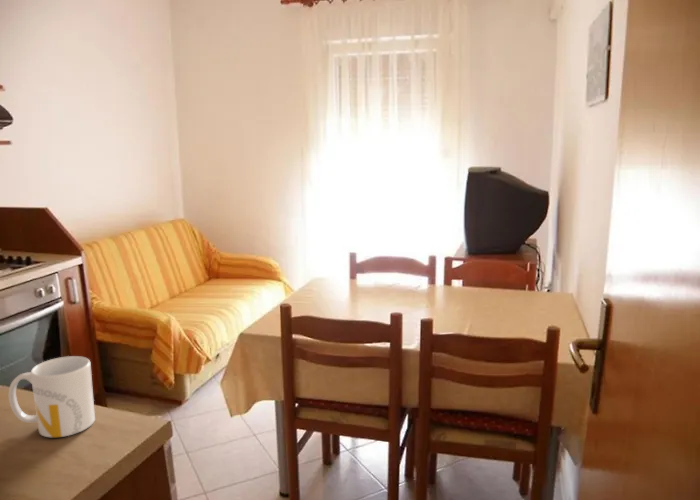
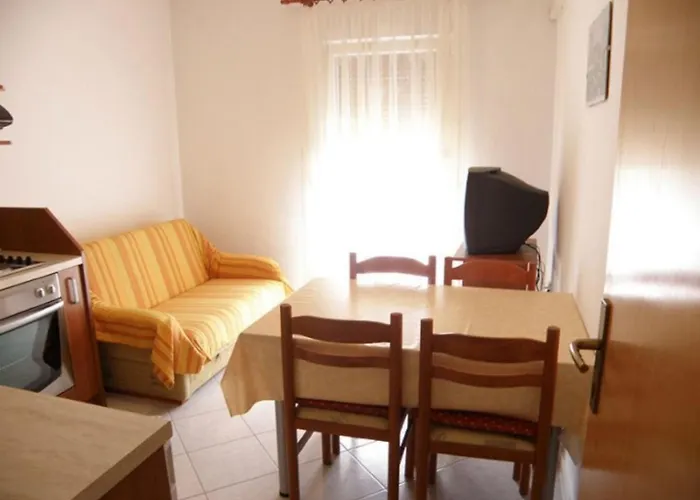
- mug [8,355,96,438]
